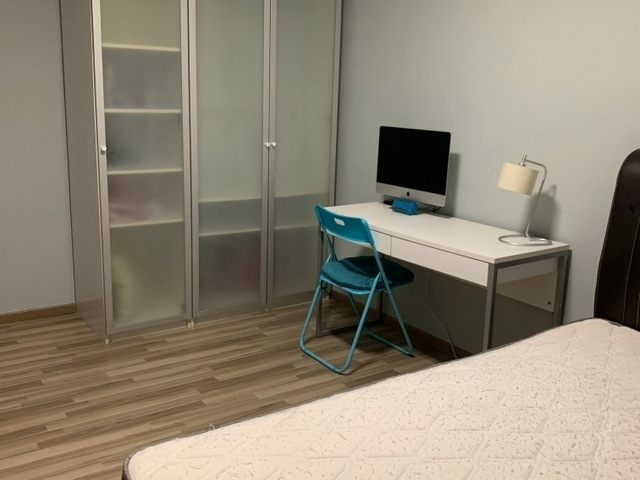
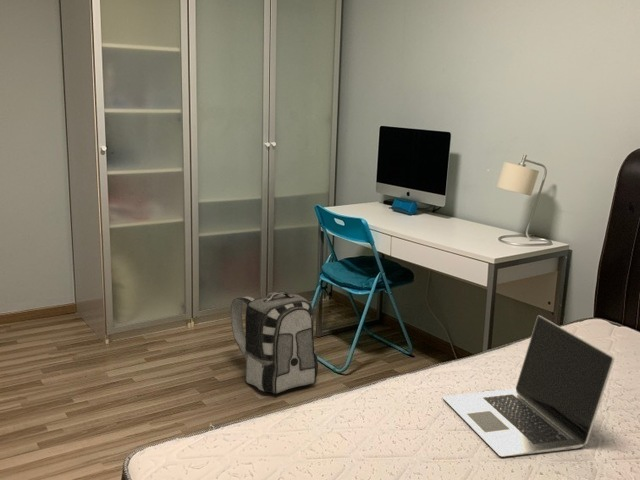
+ backpack [230,291,319,395]
+ laptop [442,315,615,458]
